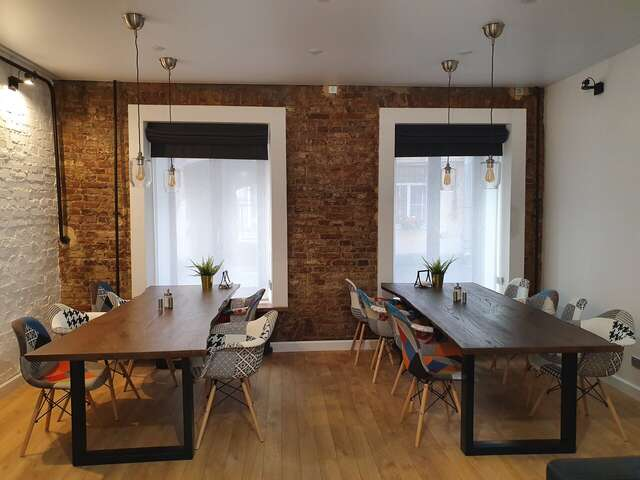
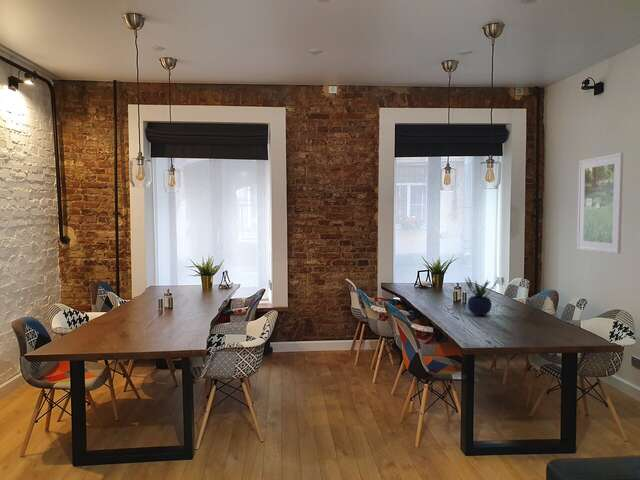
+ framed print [576,152,624,255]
+ potted plant [464,276,498,316]
